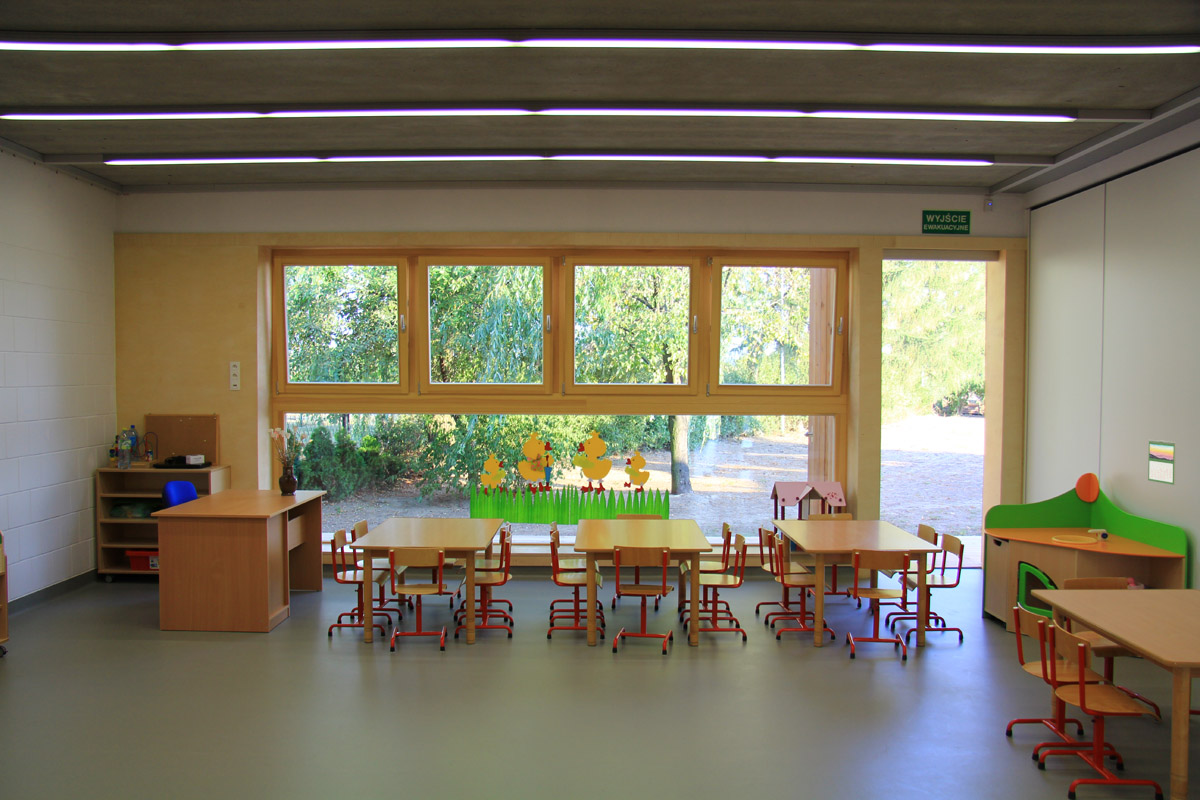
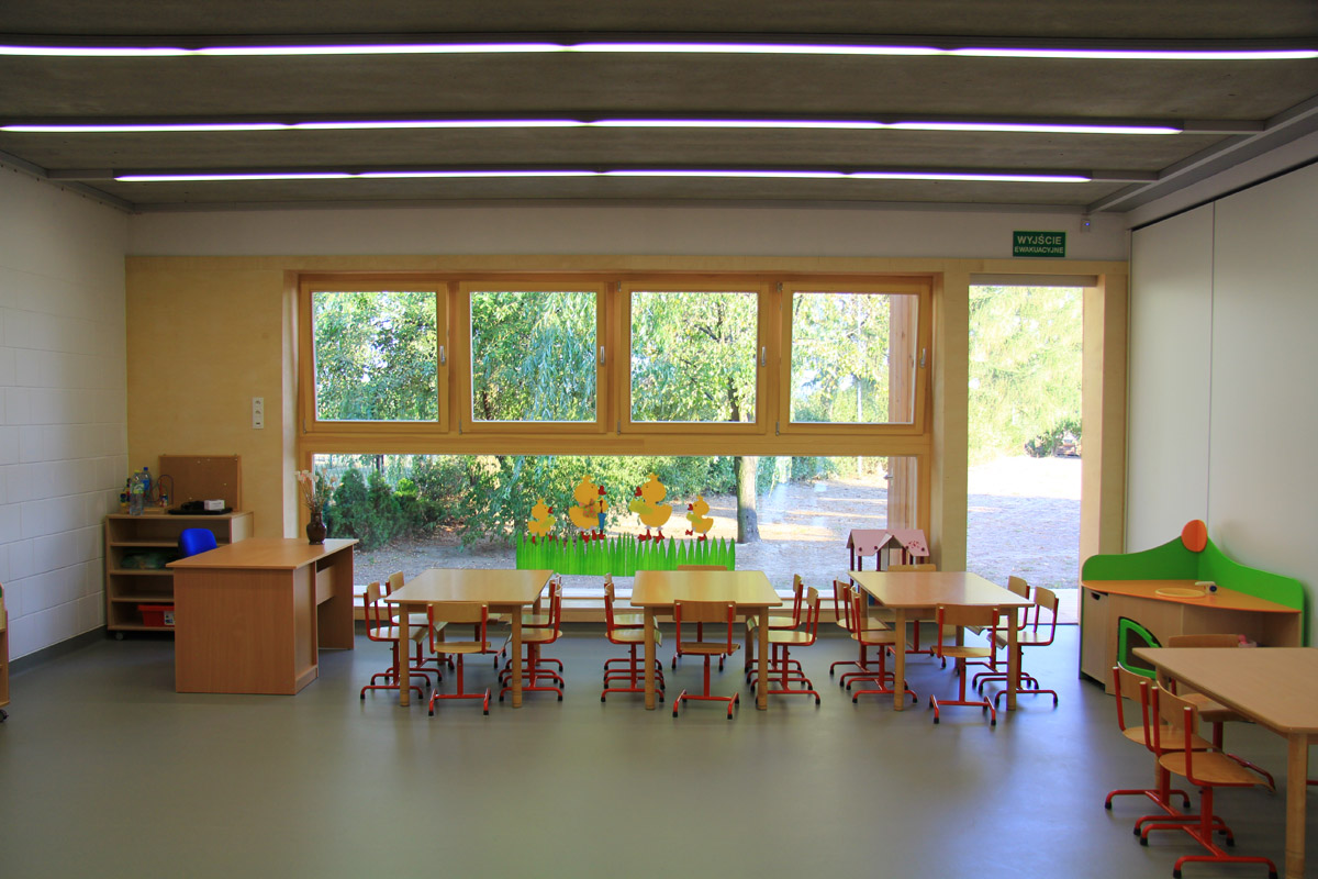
- calendar [1147,438,1177,486]
